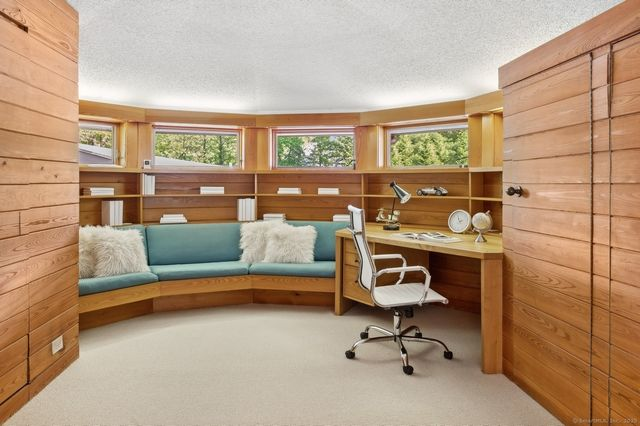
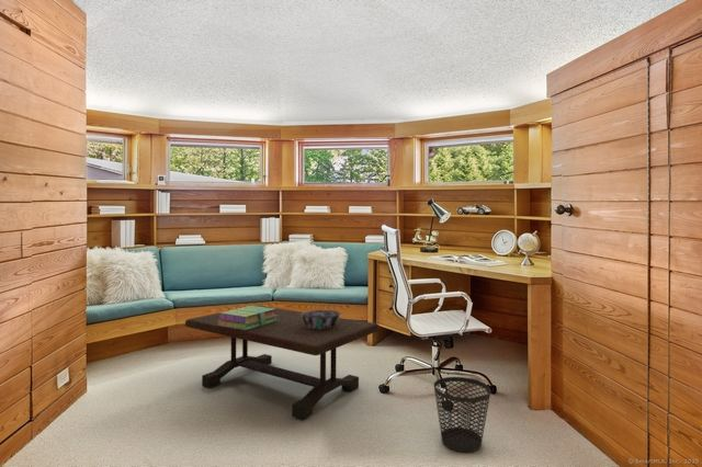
+ wastebasket [433,376,491,453]
+ stack of books [217,305,278,330]
+ coffee table [184,305,380,421]
+ decorative bowl [302,309,341,330]
